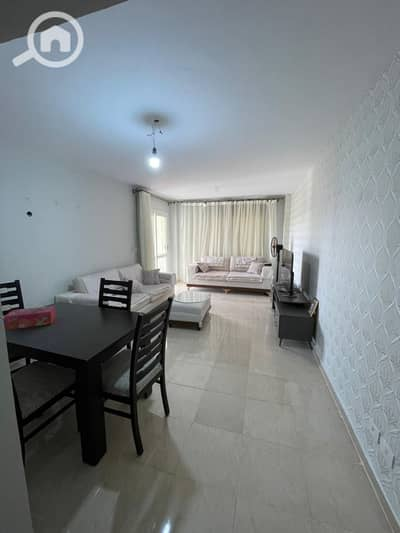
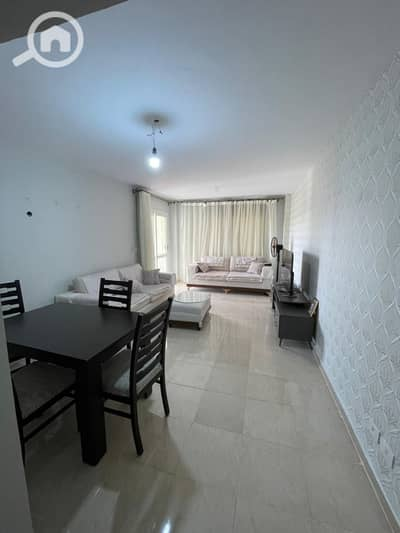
- tissue box [3,305,57,330]
